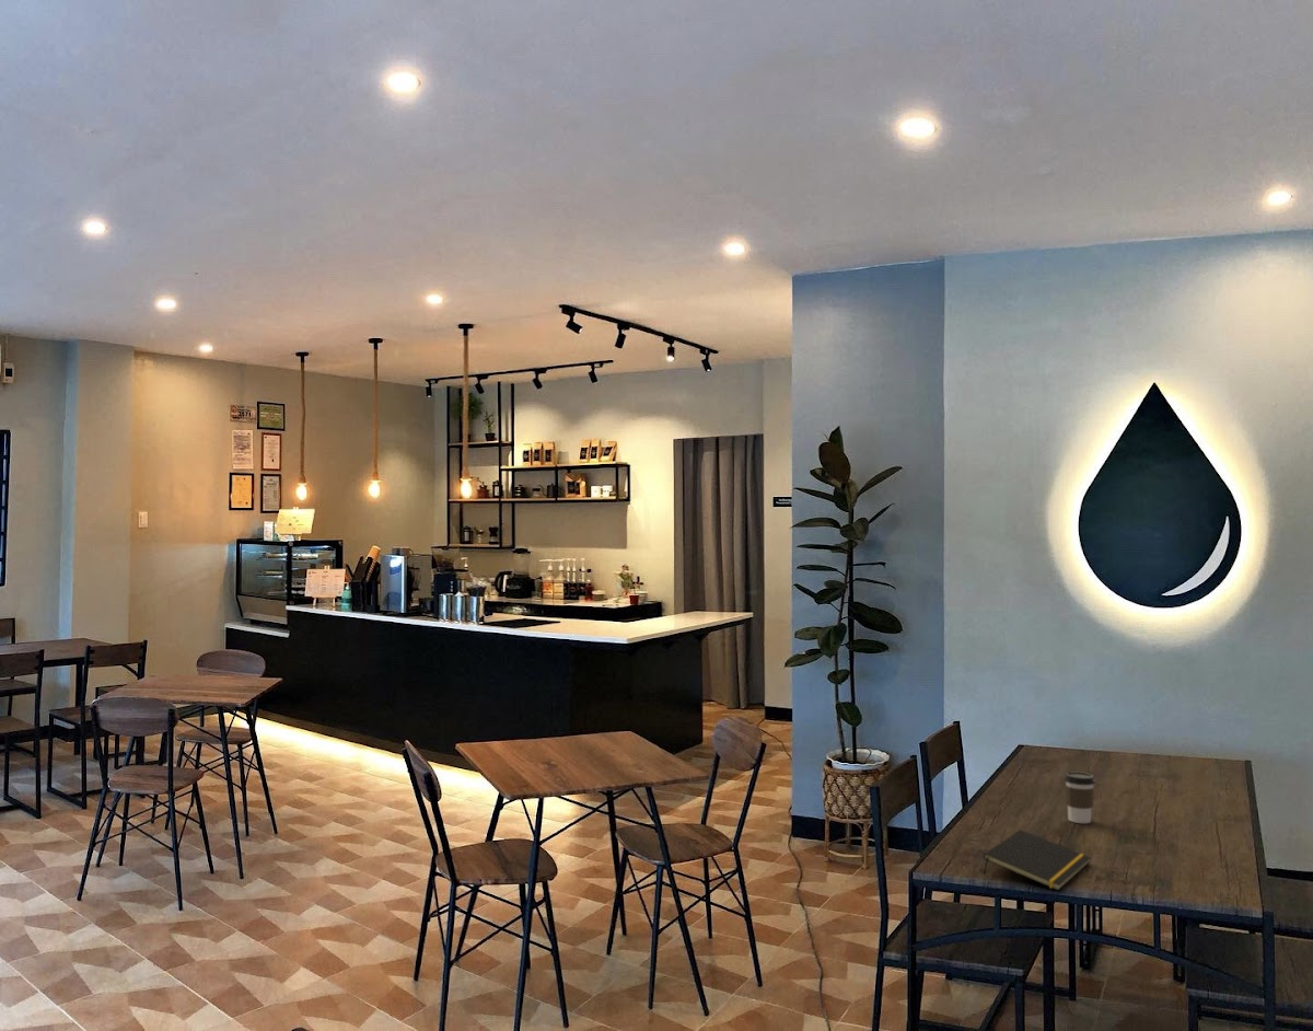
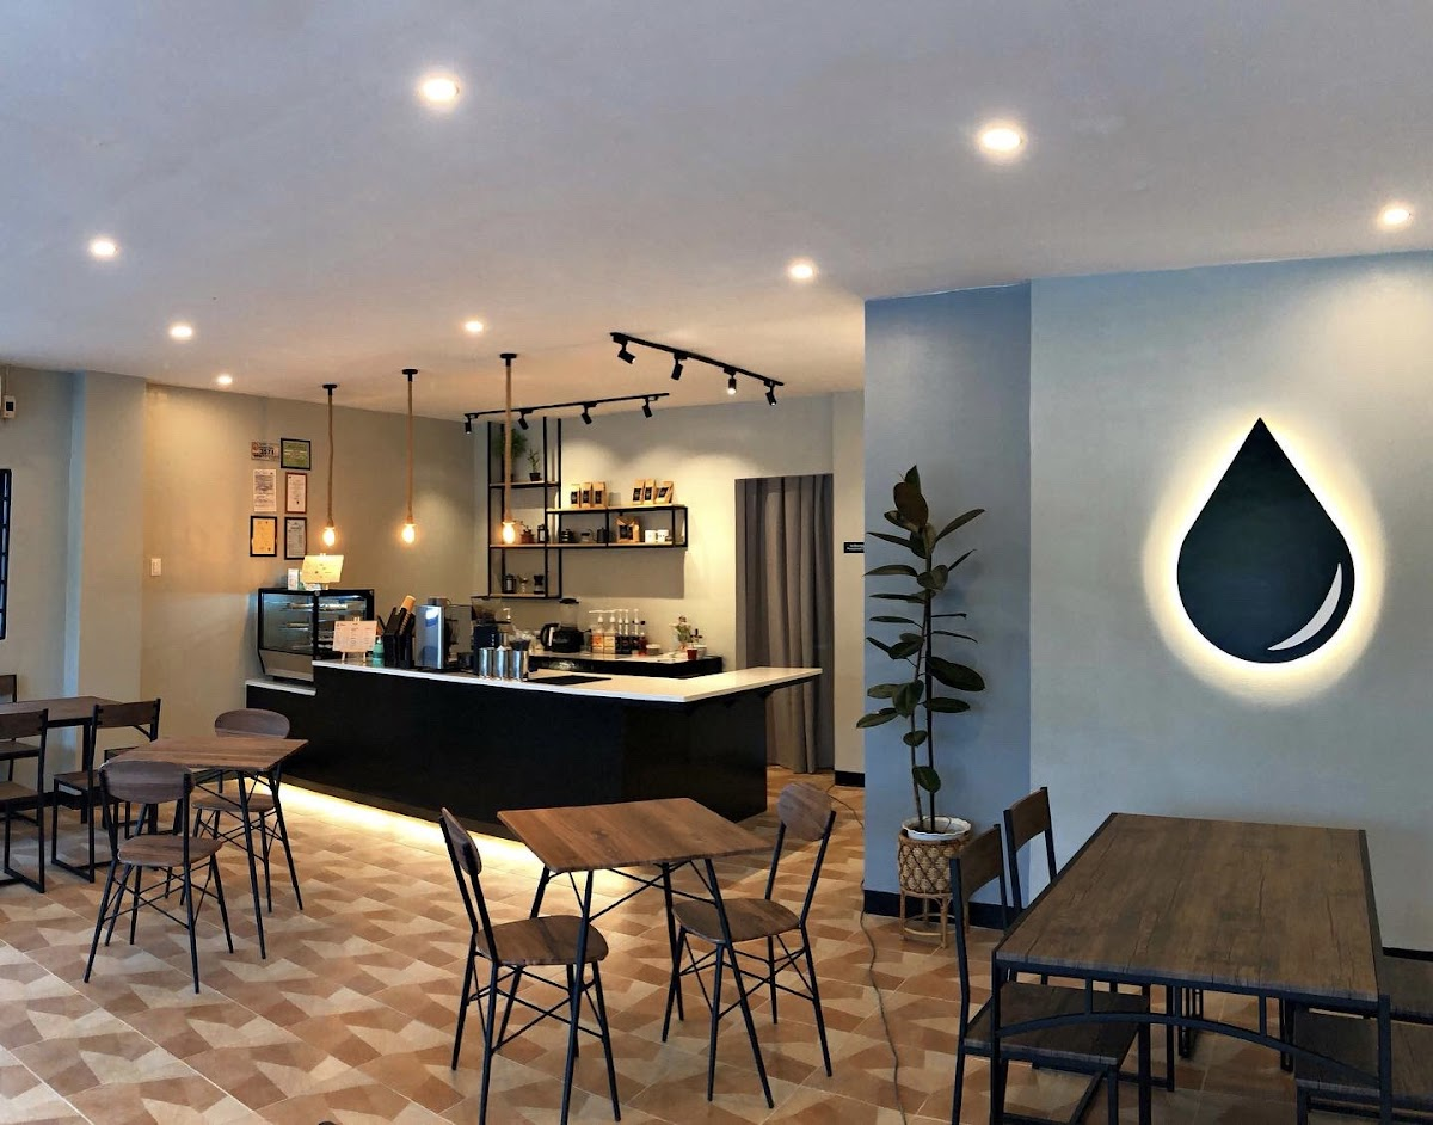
- coffee cup [1064,771,1096,824]
- notepad [983,829,1092,892]
